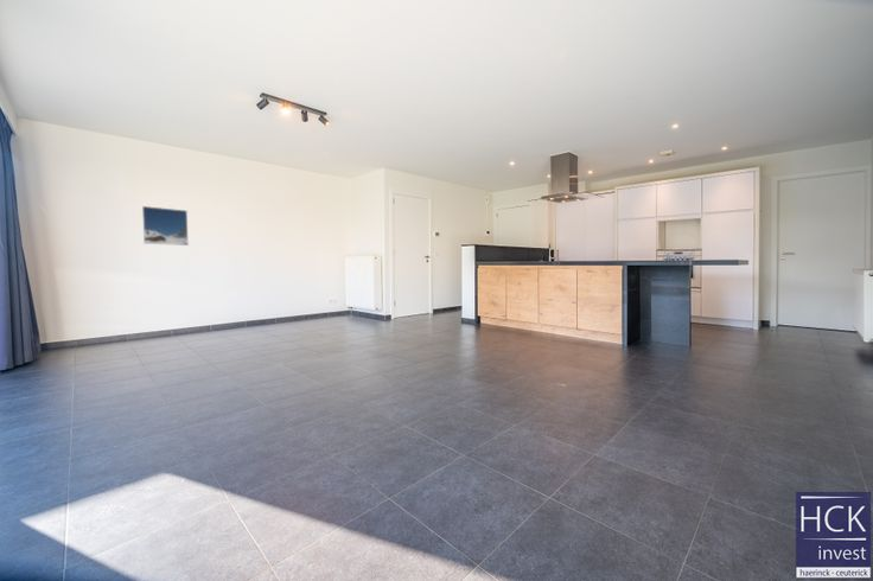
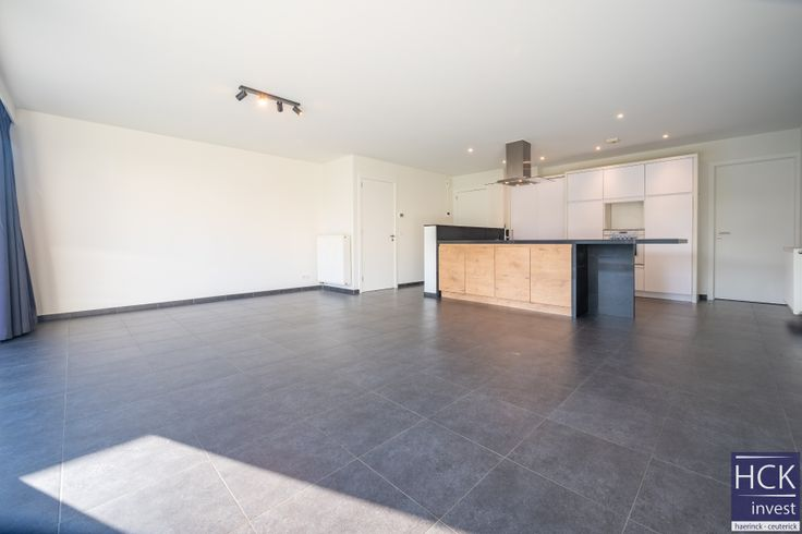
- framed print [141,205,190,247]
